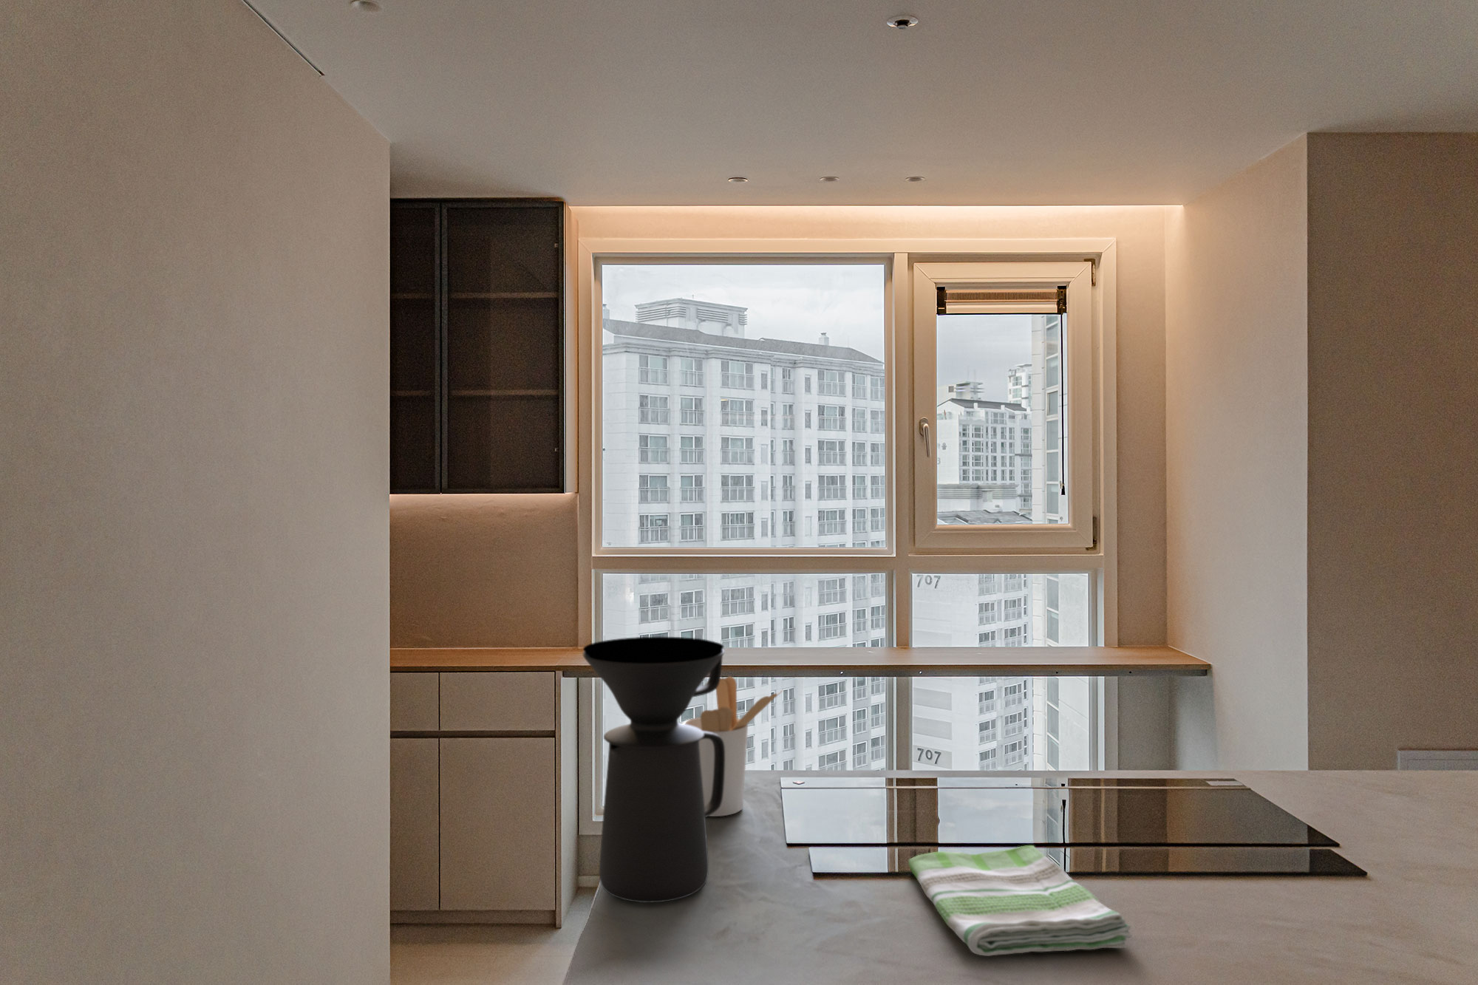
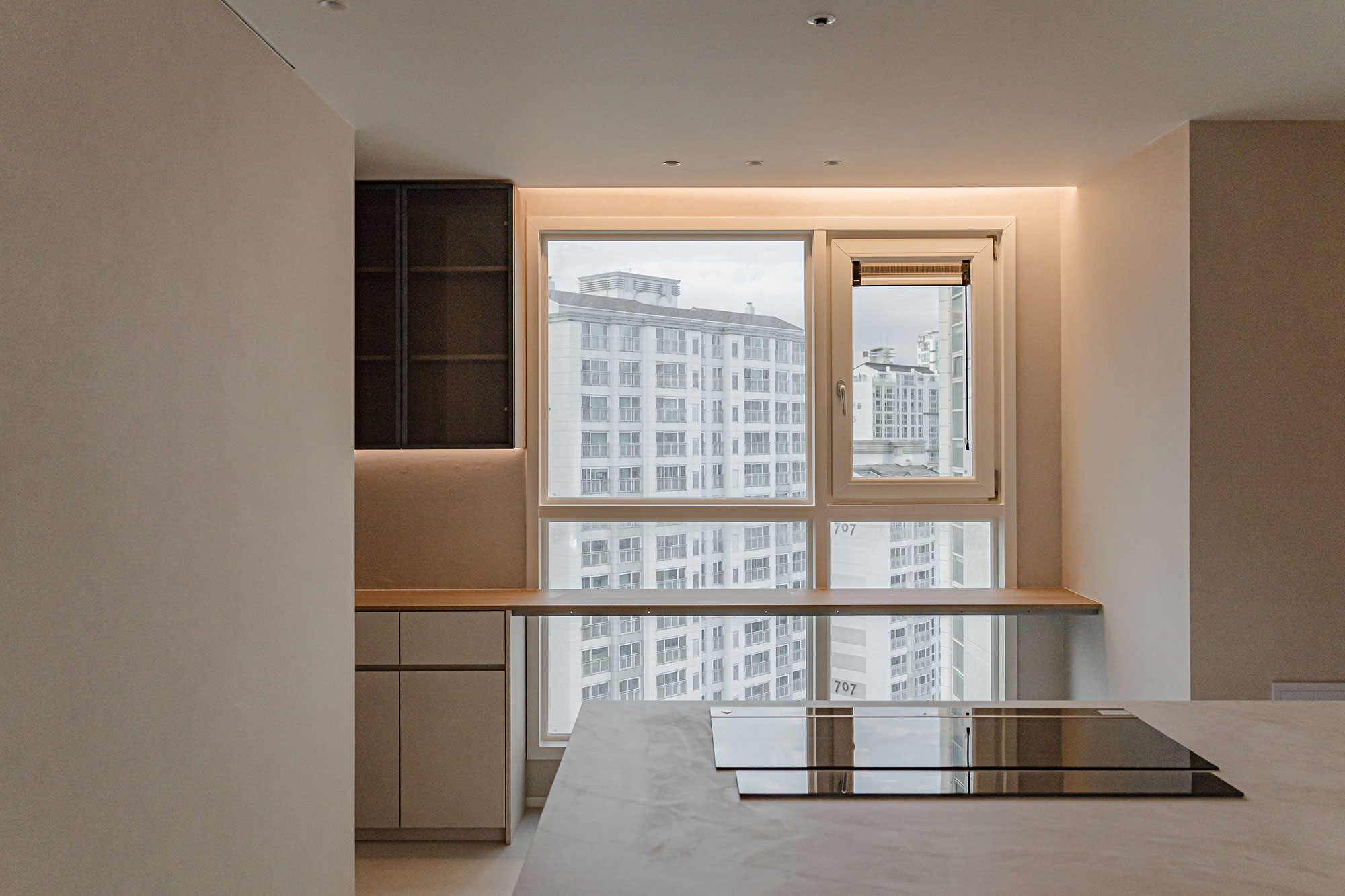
- utensil holder [681,676,785,817]
- dish towel [908,844,1133,956]
- coffee maker [581,637,725,904]
